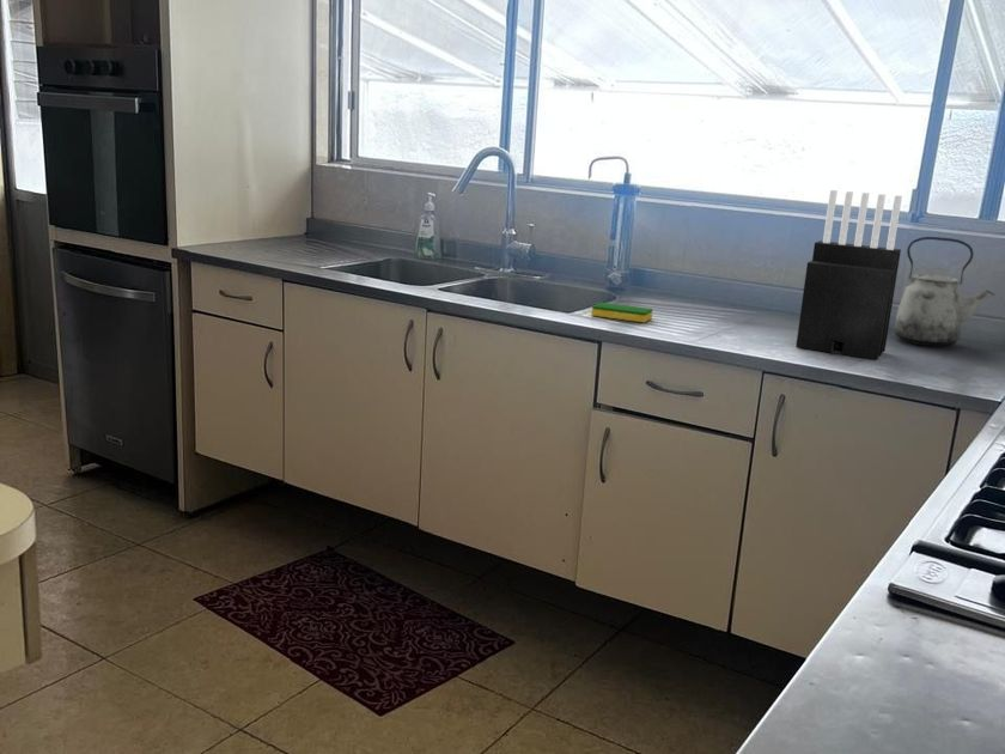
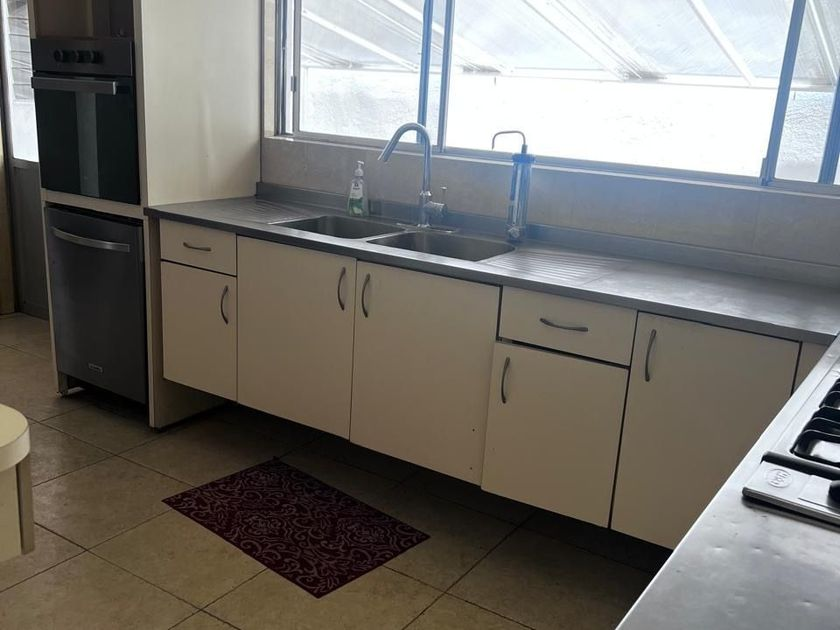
- dish sponge [590,302,654,323]
- kettle [893,236,995,347]
- knife block [794,189,903,360]
